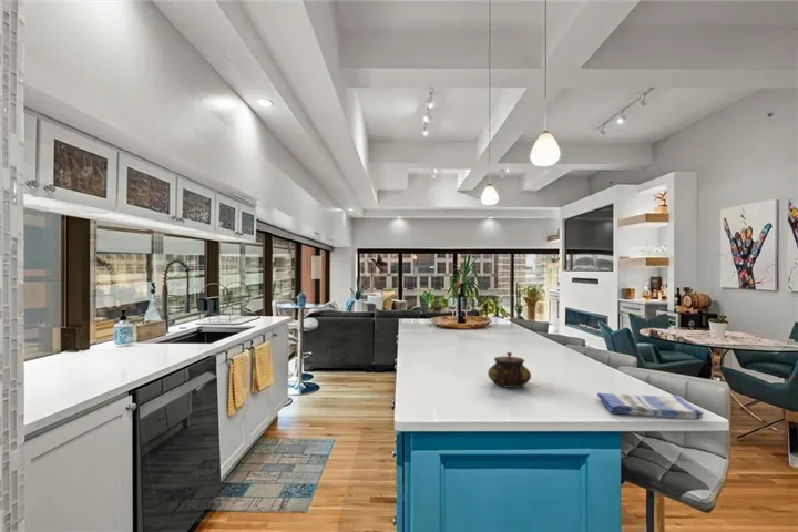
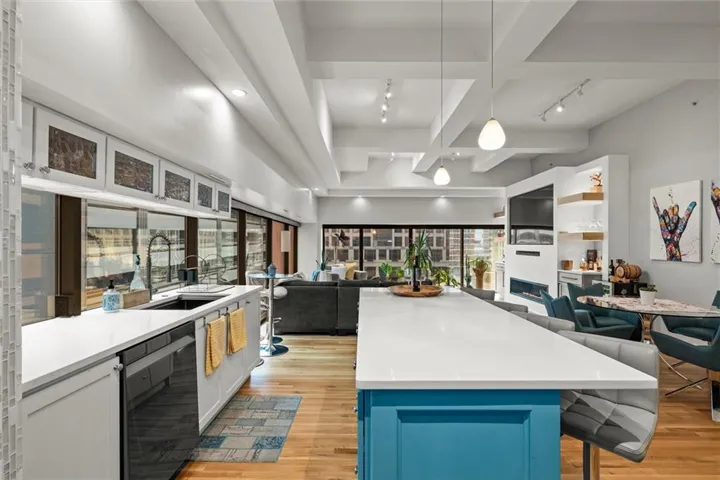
- dish towel [596,392,705,420]
- teapot [487,351,532,389]
